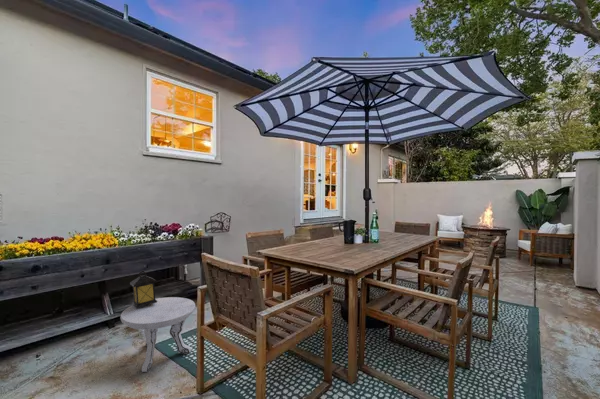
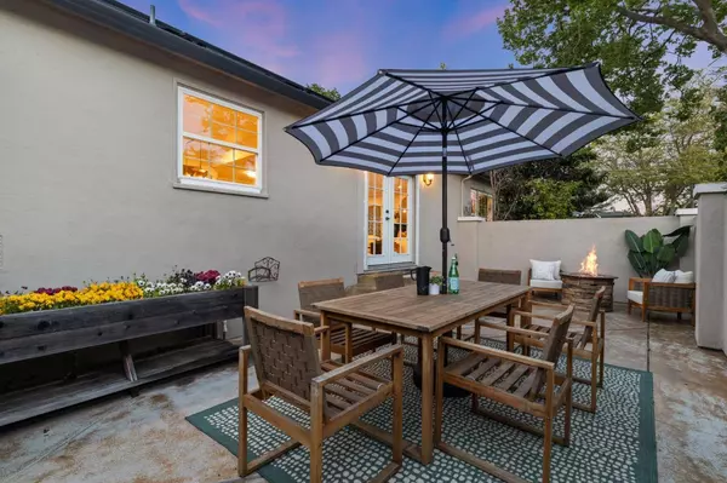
- side table [119,296,196,373]
- lantern [129,270,158,308]
